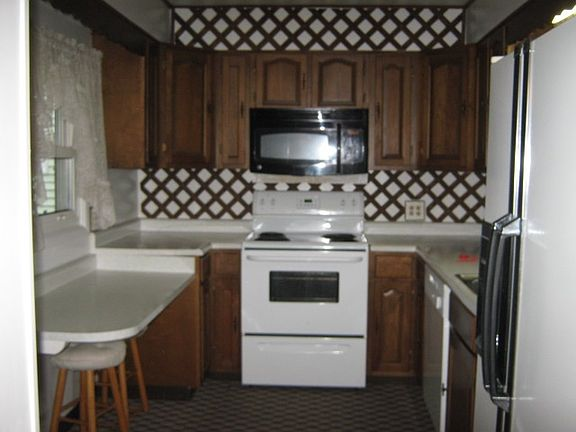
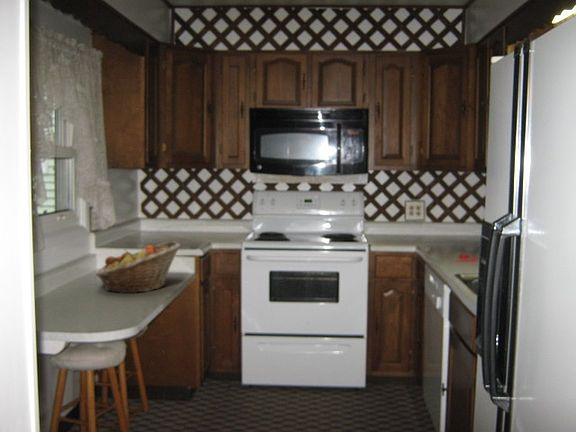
+ fruit basket [95,240,182,295]
